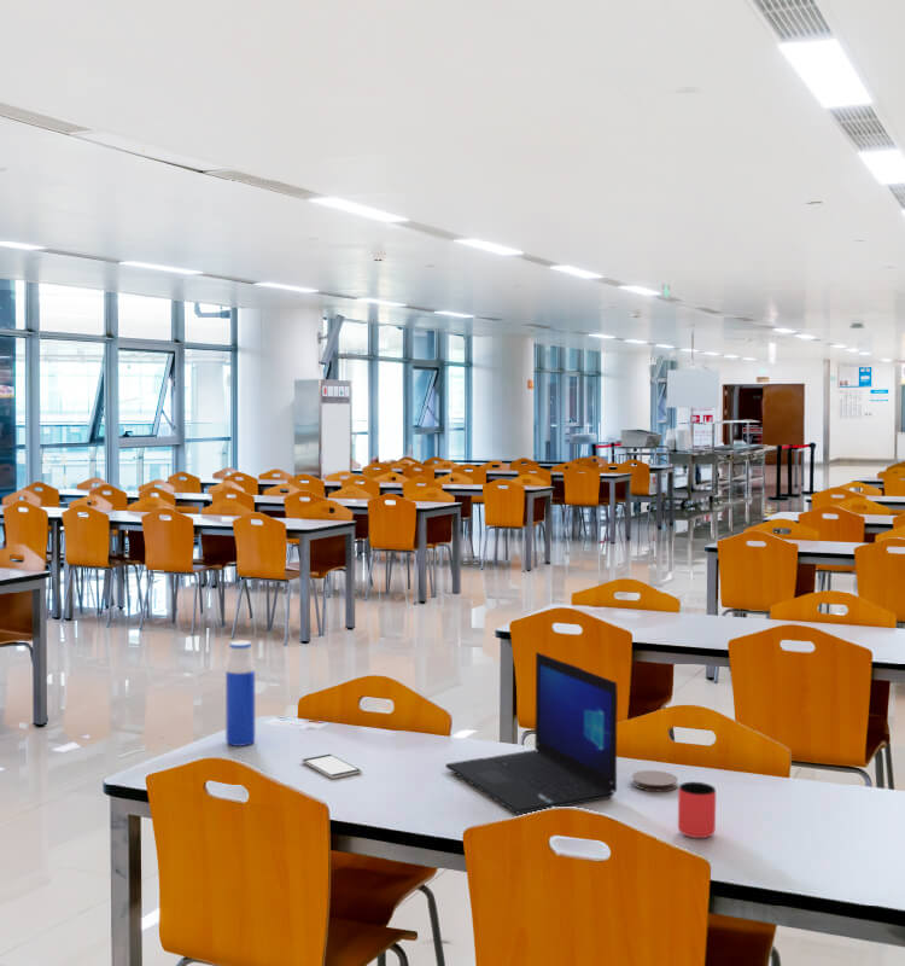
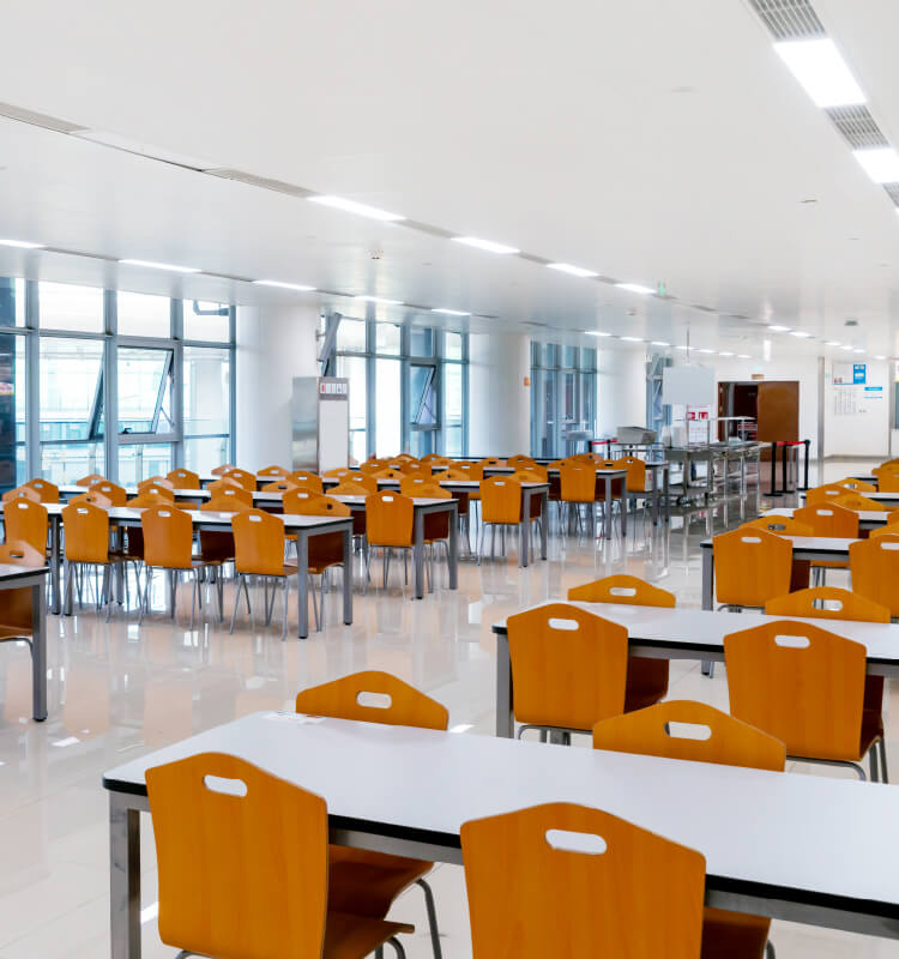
- coaster [631,769,679,792]
- cup [677,781,717,839]
- laptop [444,651,619,815]
- water bottle [224,640,256,747]
- smartphone [300,753,363,780]
